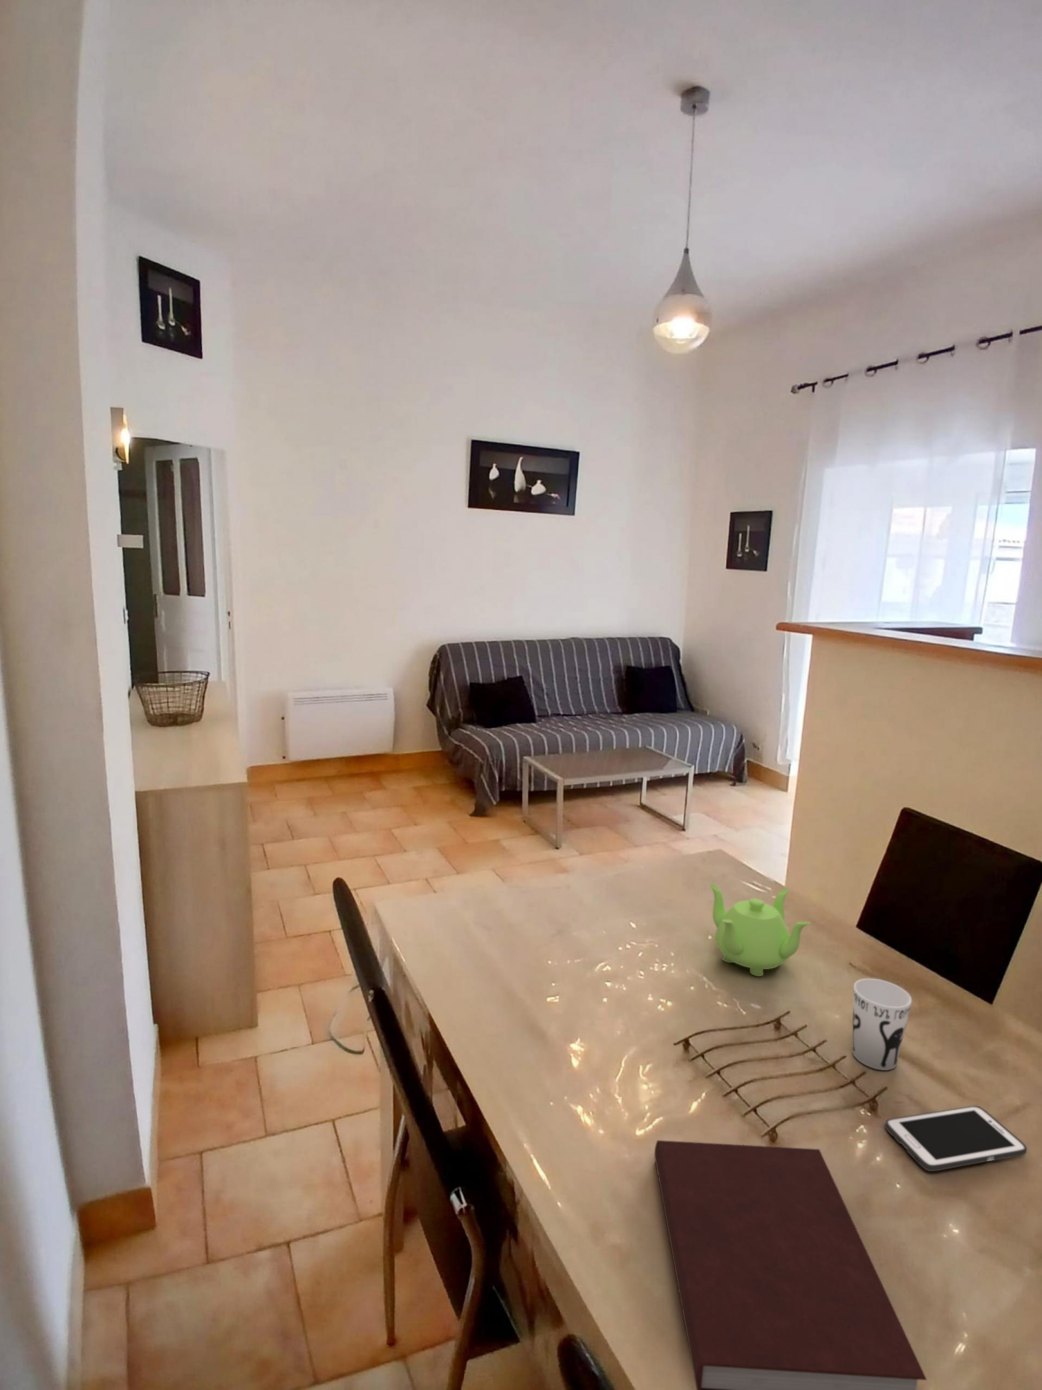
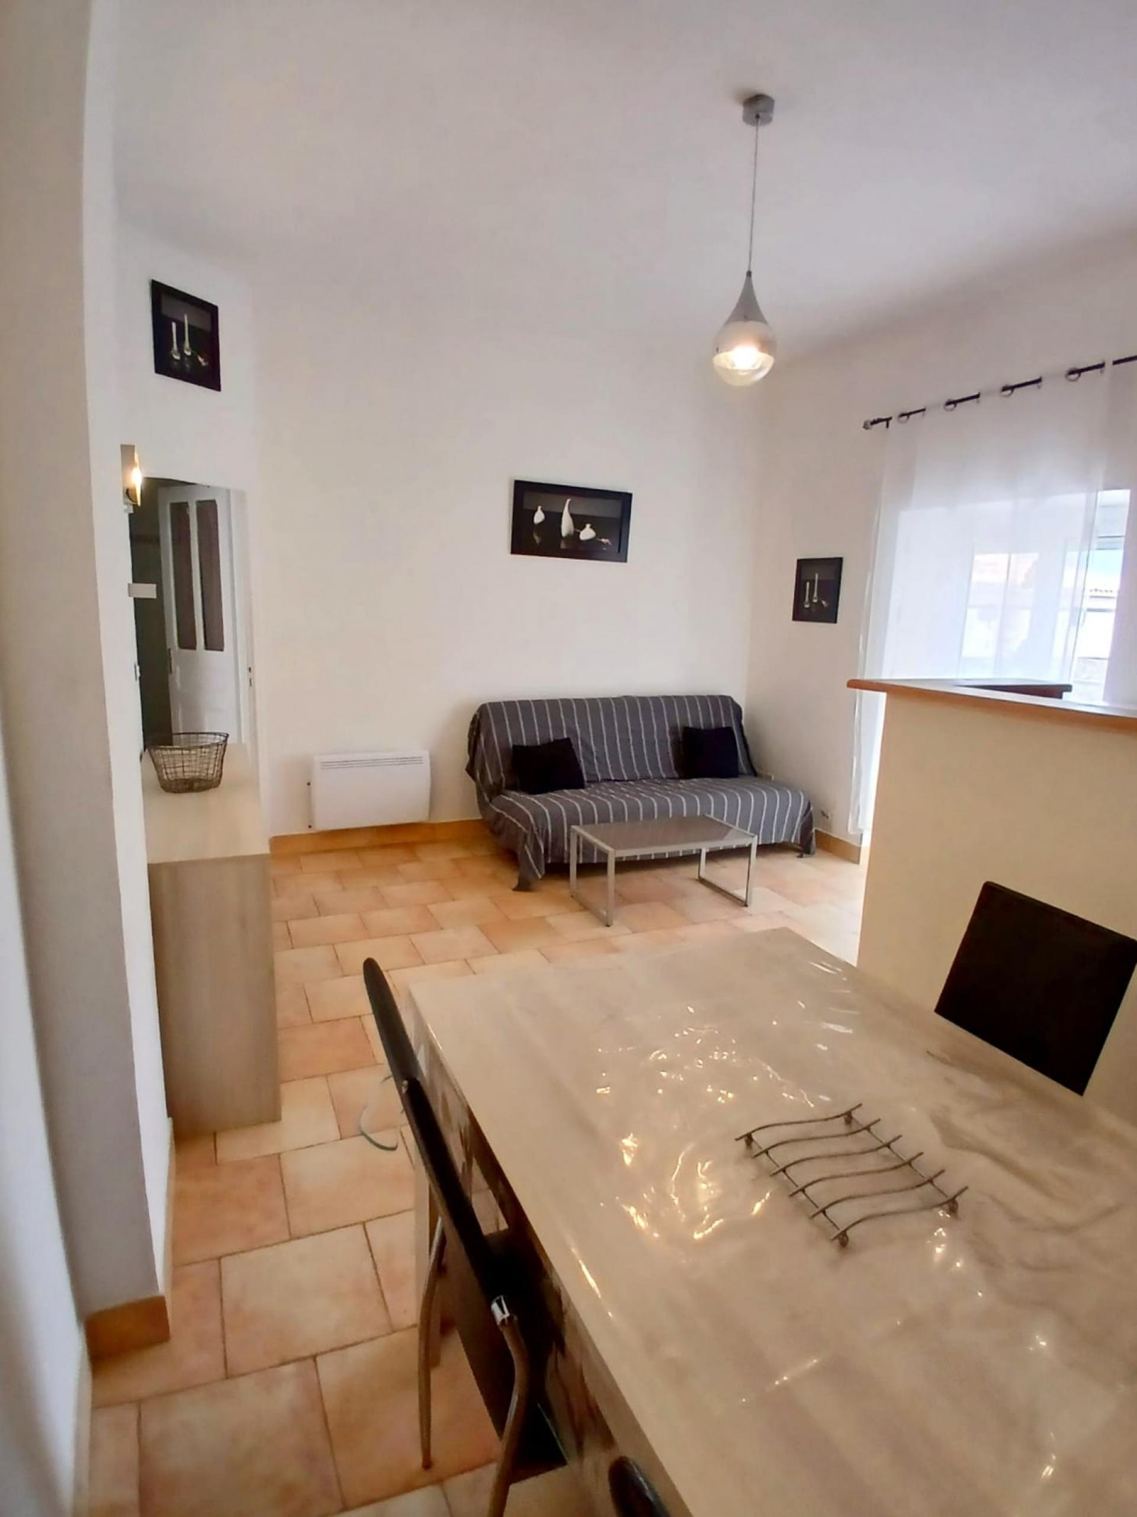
- notebook [653,1139,927,1390]
- cup [852,978,912,1070]
- teapot [709,882,811,977]
- cell phone [884,1105,1028,1172]
